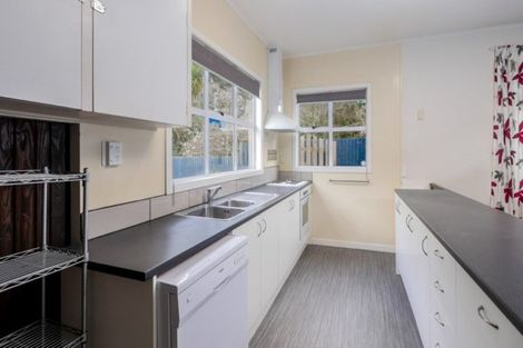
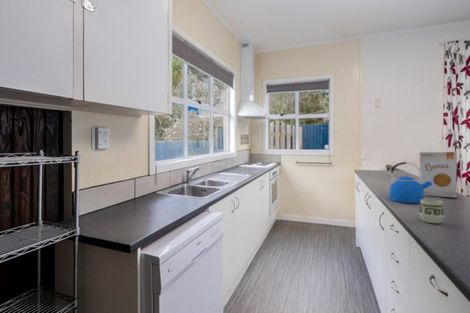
+ kettle [388,161,433,204]
+ cup [418,198,445,224]
+ food box [419,151,458,198]
